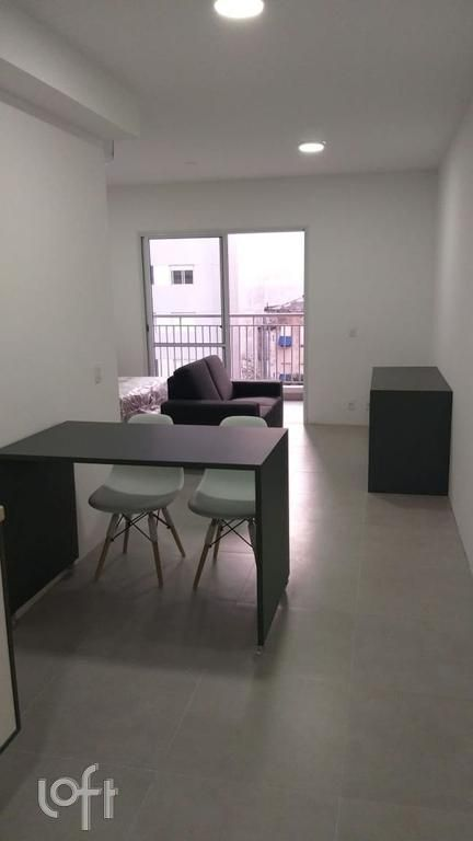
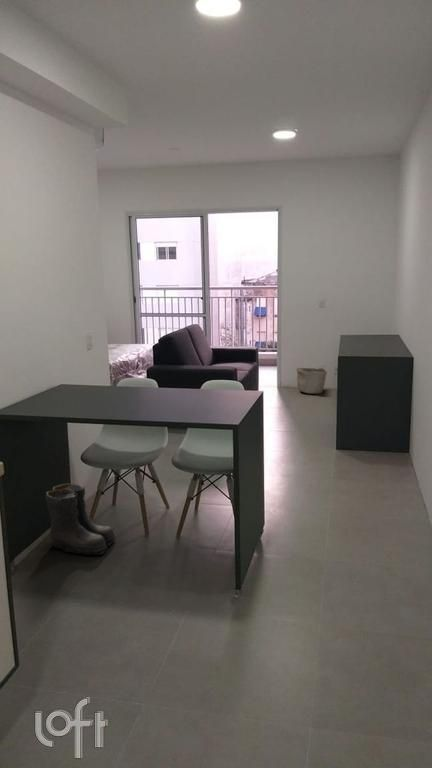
+ boots [44,483,117,556]
+ basket [295,367,328,394]
